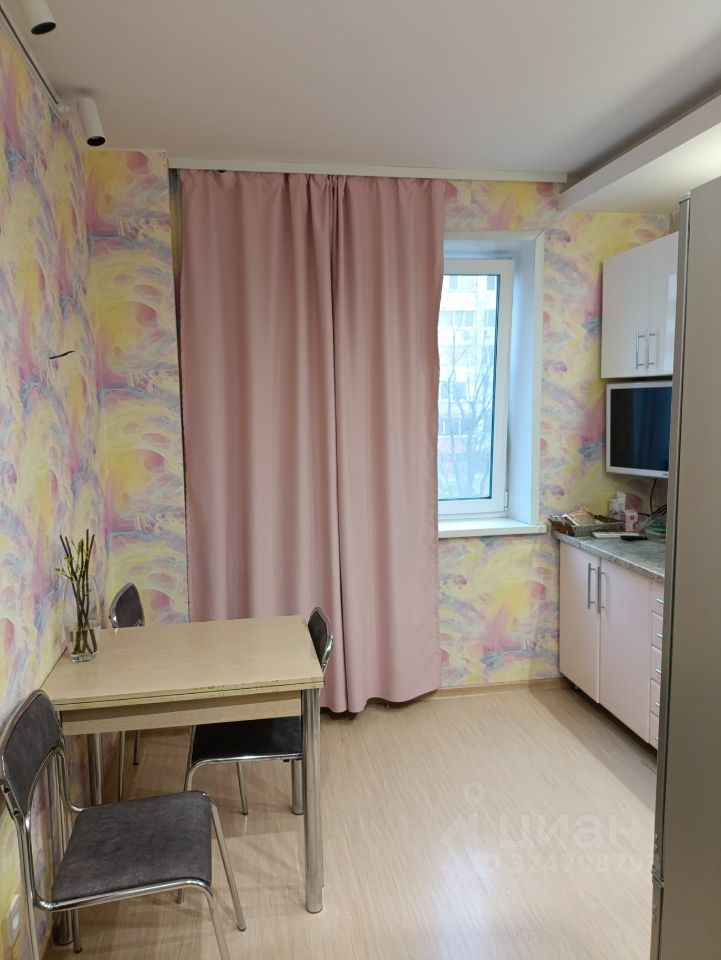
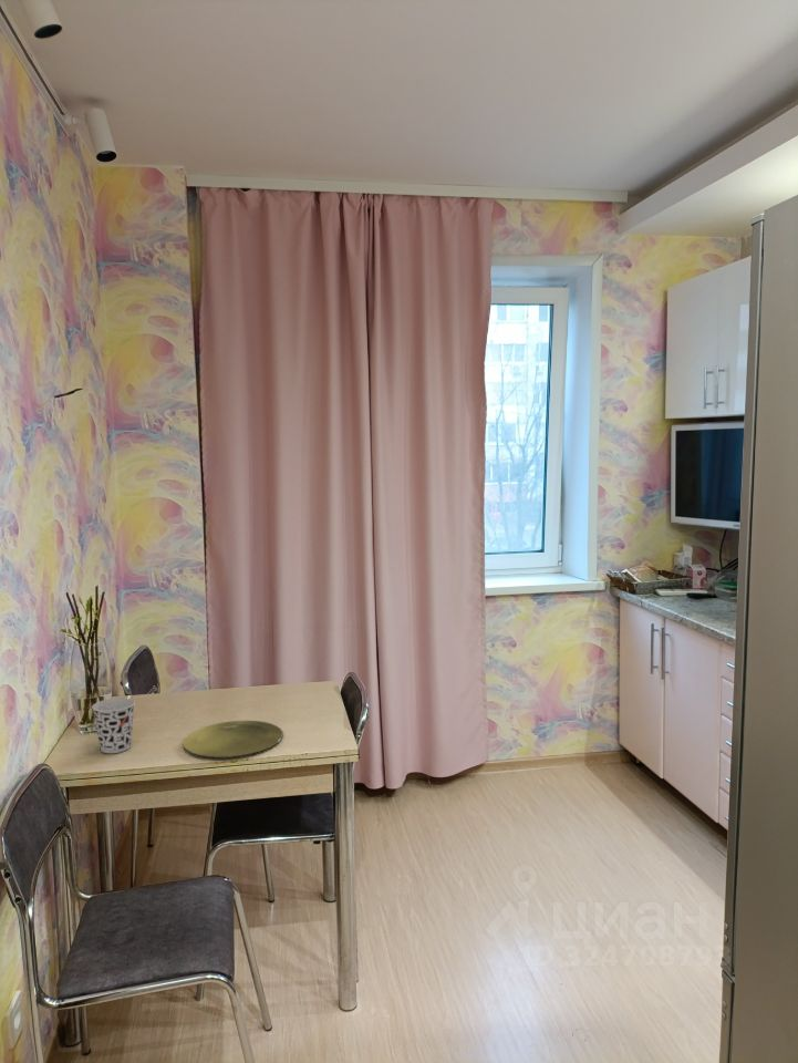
+ cup [91,696,136,754]
+ plate [183,720,284,758]
